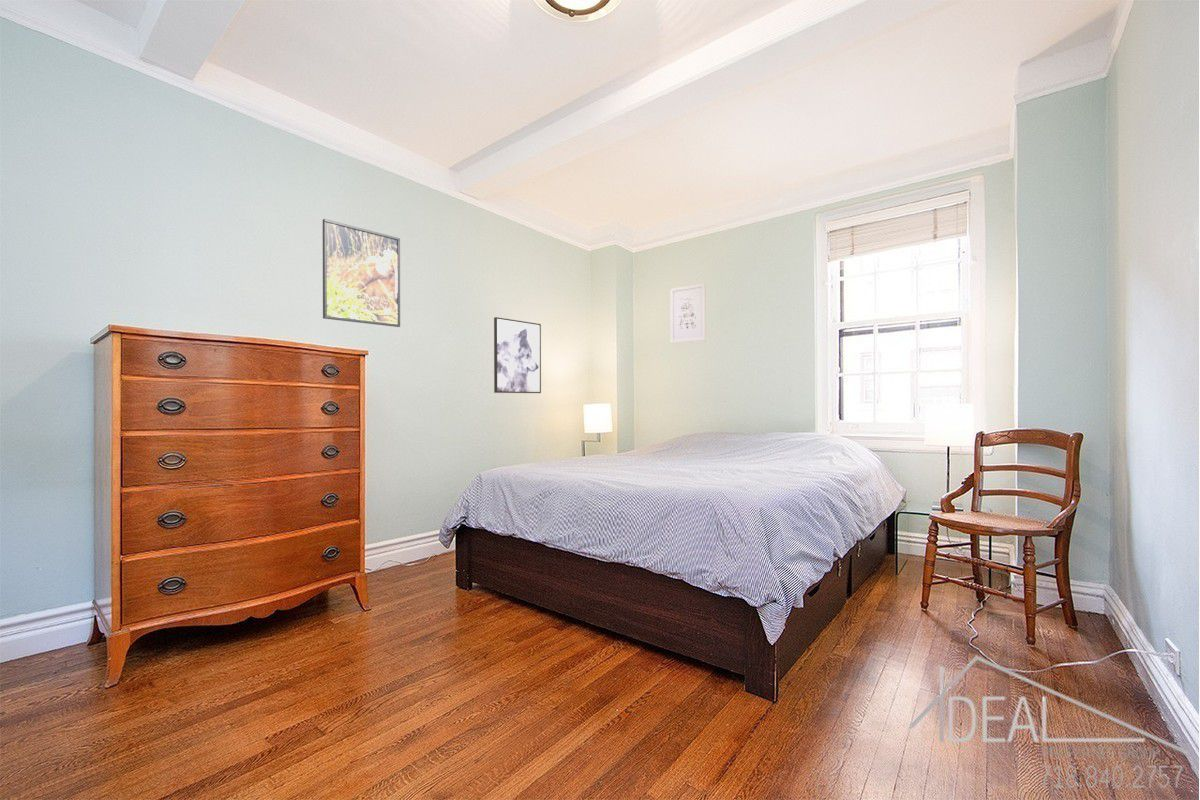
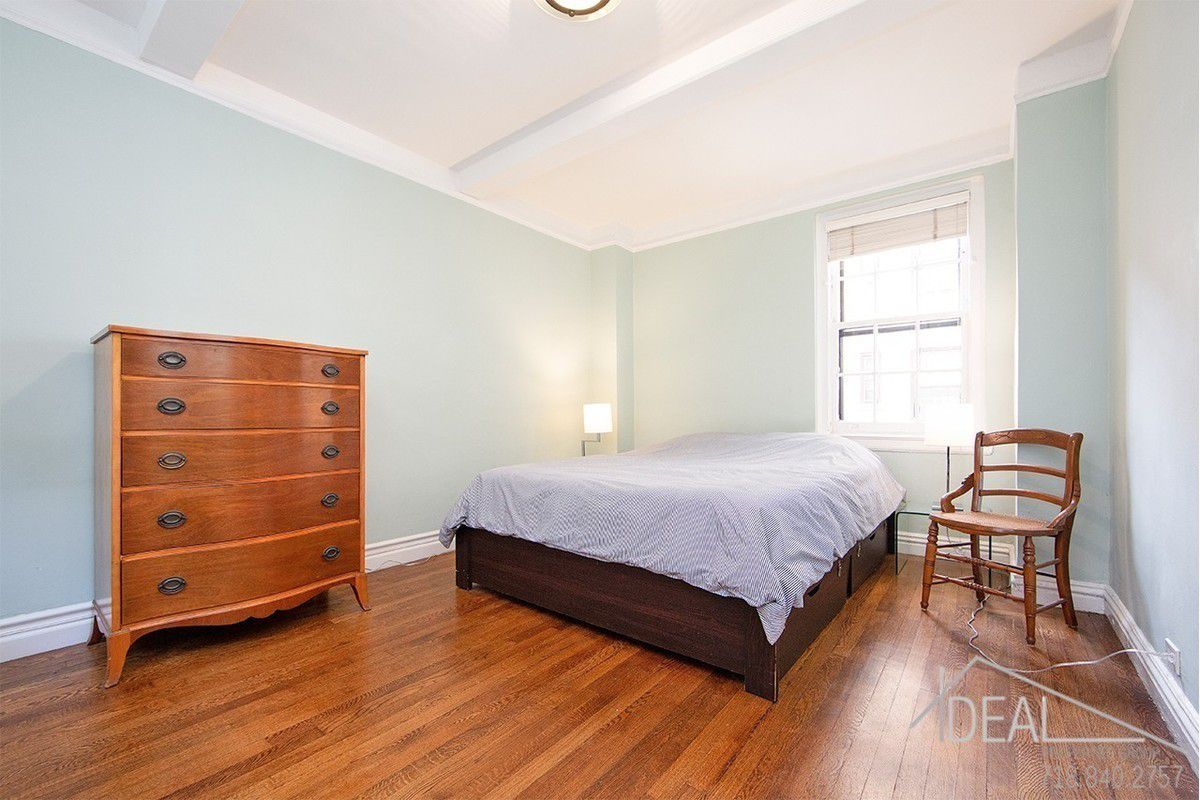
- wall art [493,316,542,394]
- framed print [322,218,401,328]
- wall art [670,282,707,344]
